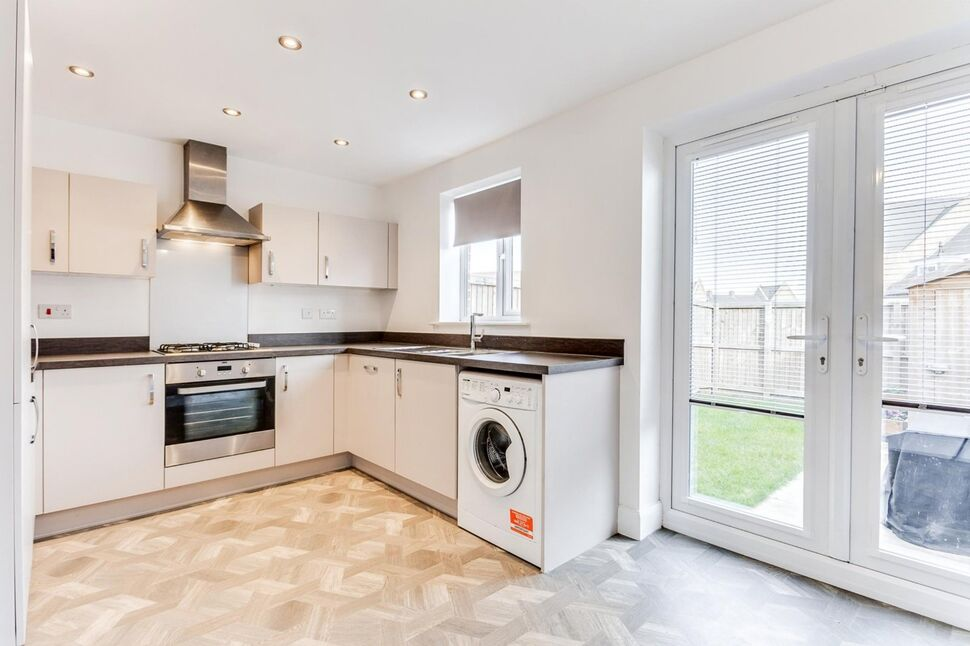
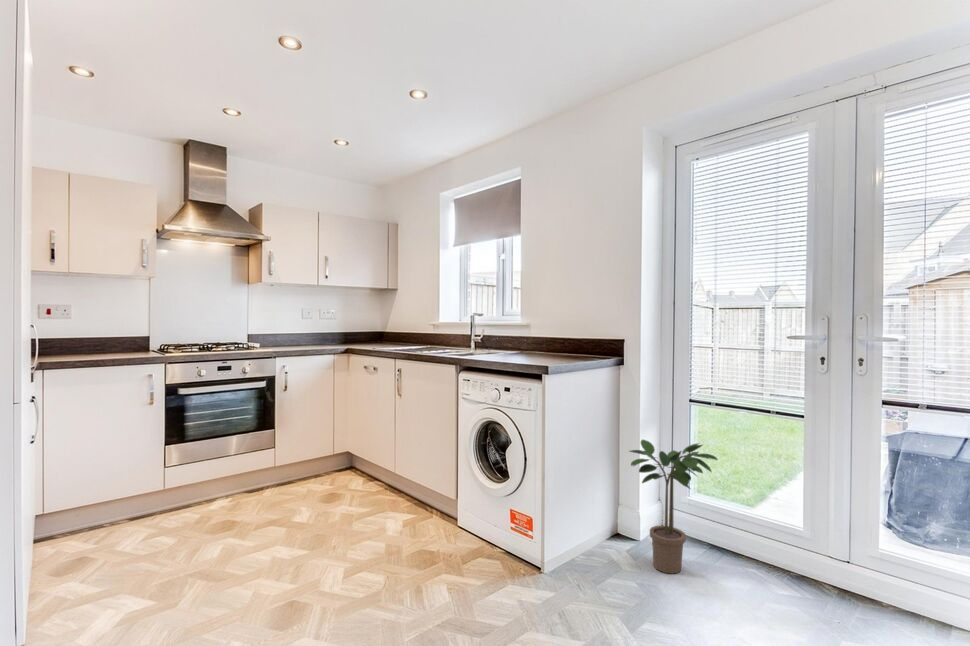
+ potted plant [628,438,719,575]
